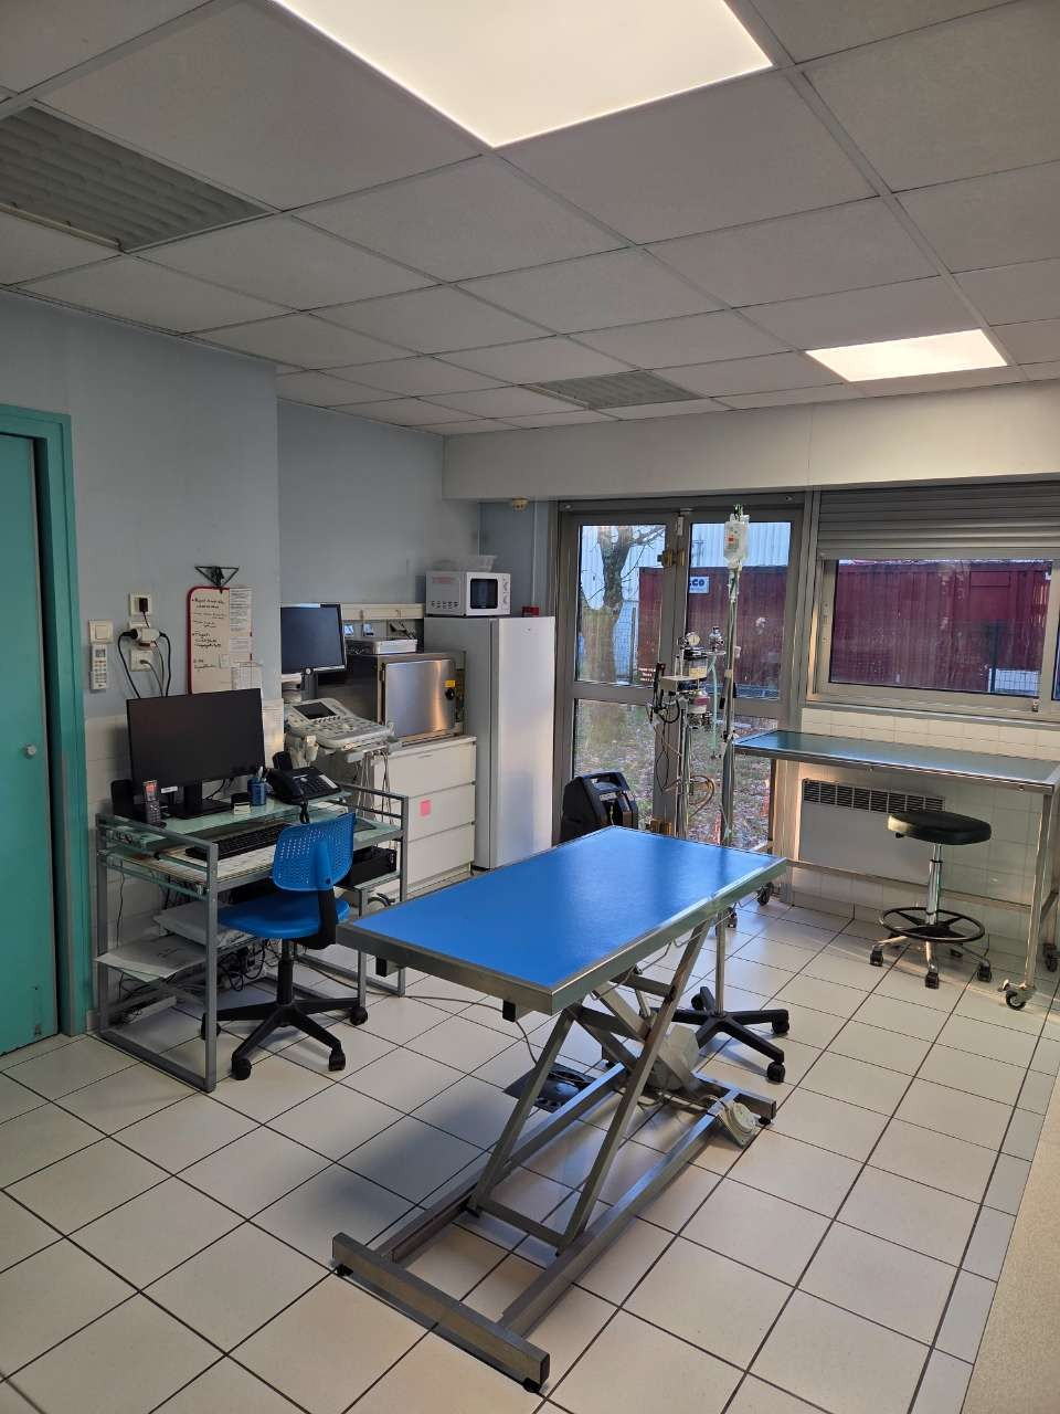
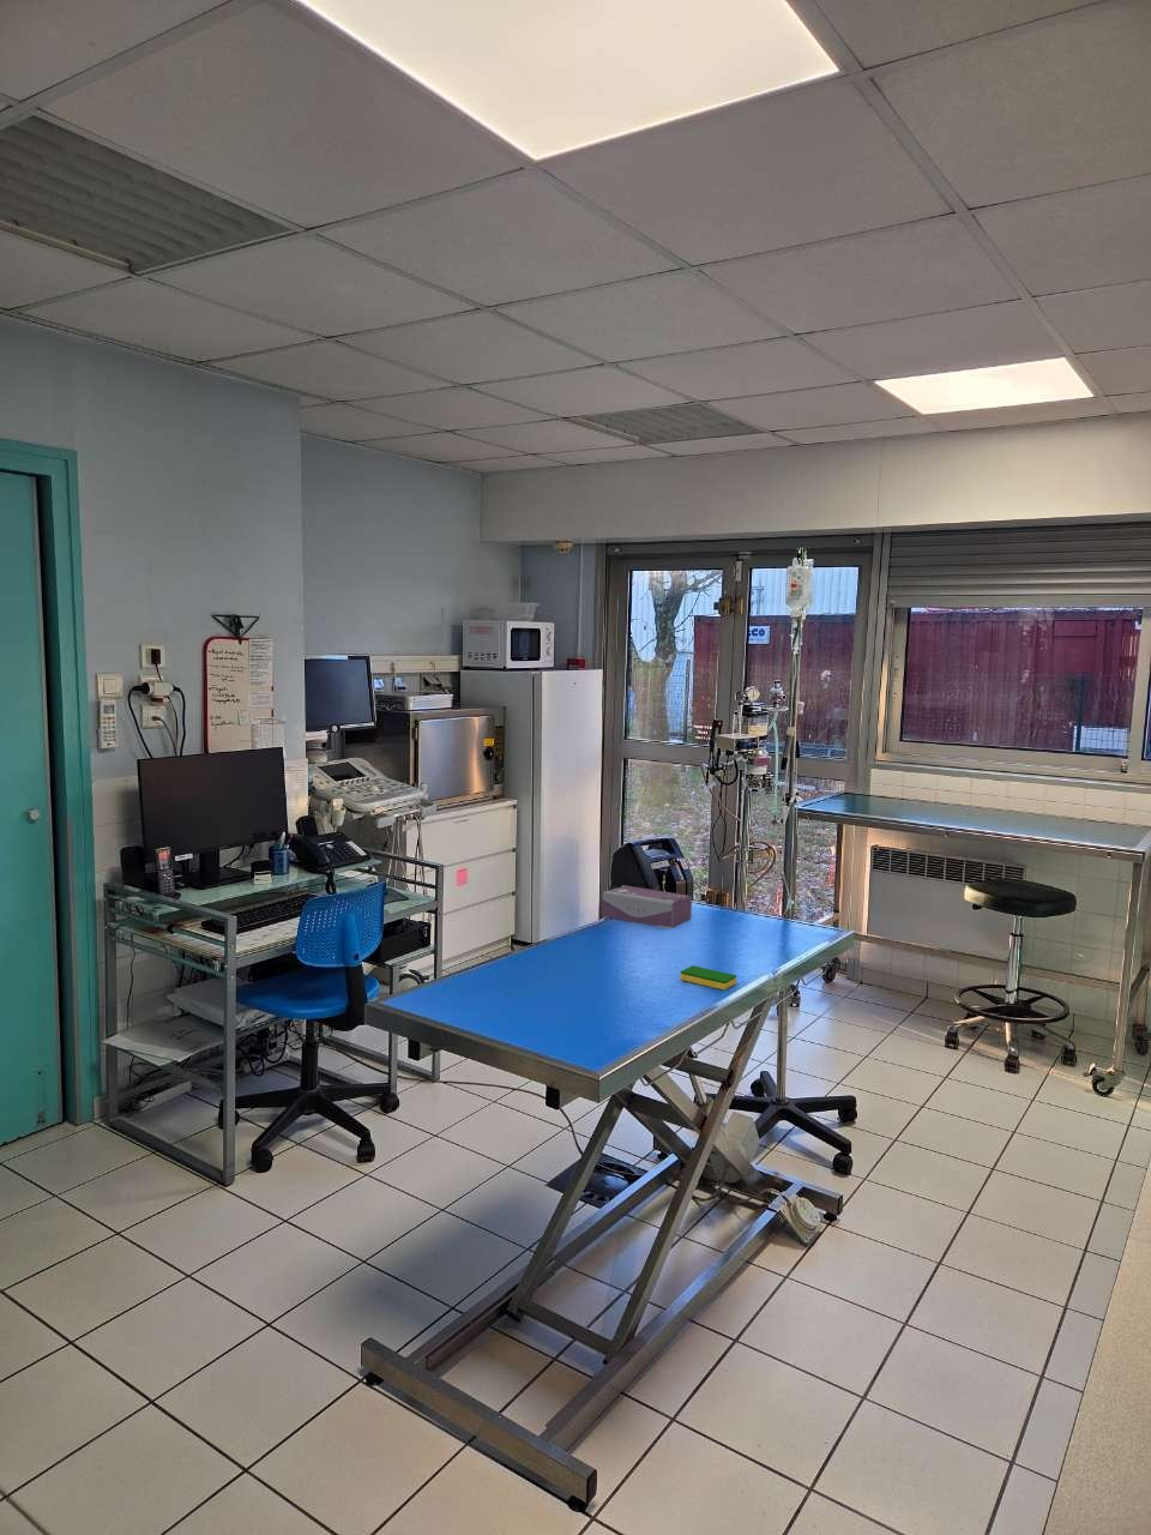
+ tissue box [602,884,693,929]
+ dish sponge [678,965,738,991]
